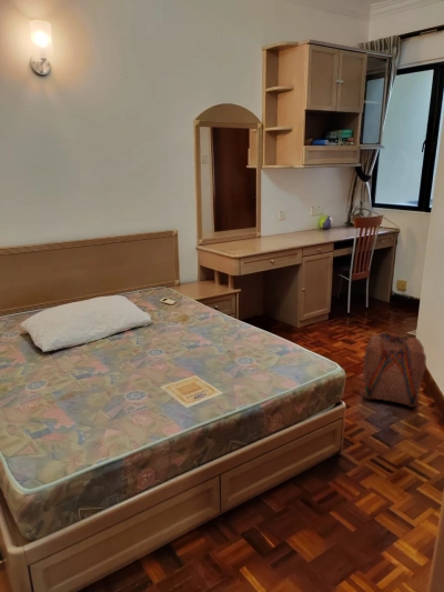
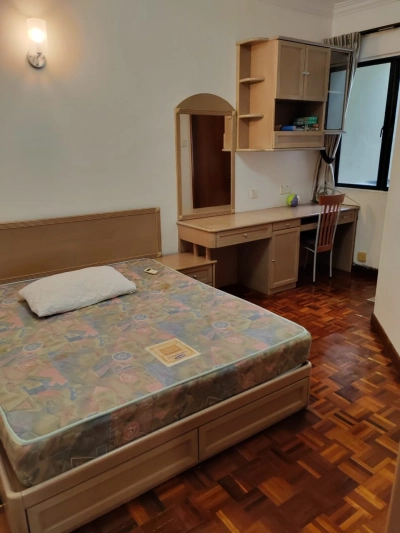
- backpack [362,331,427,408]
